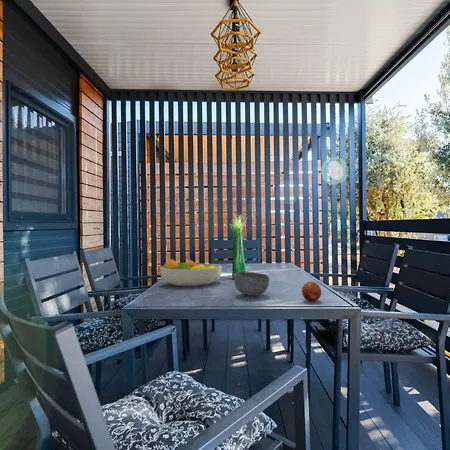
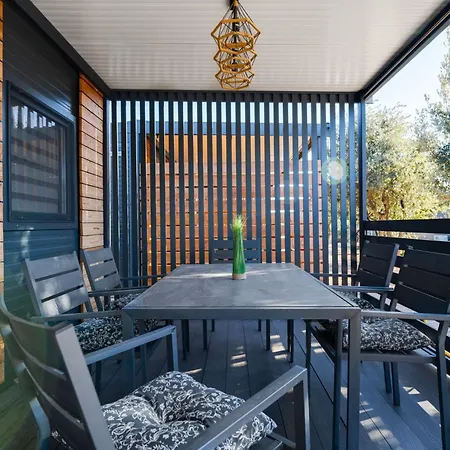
- apple [301,281,322,302]
- fruit bowl [159,258,223,287]
- bowl [233,271,270,297]
